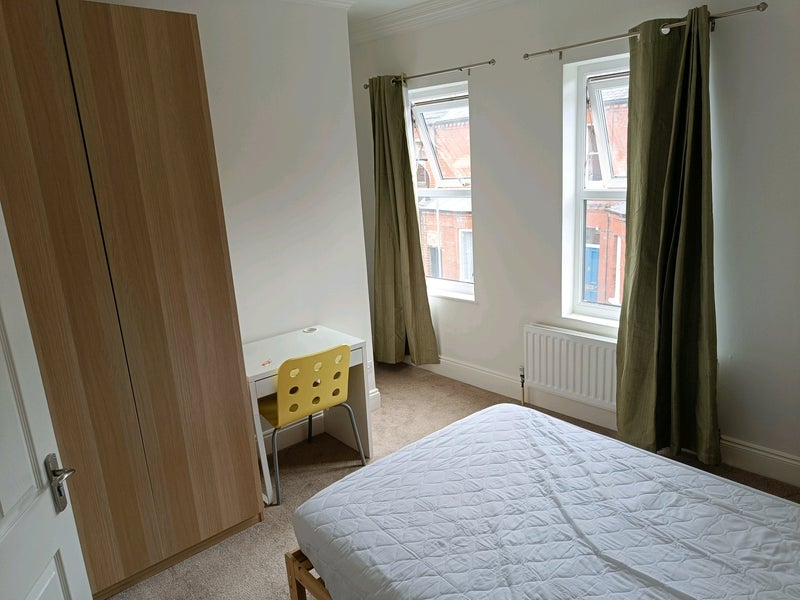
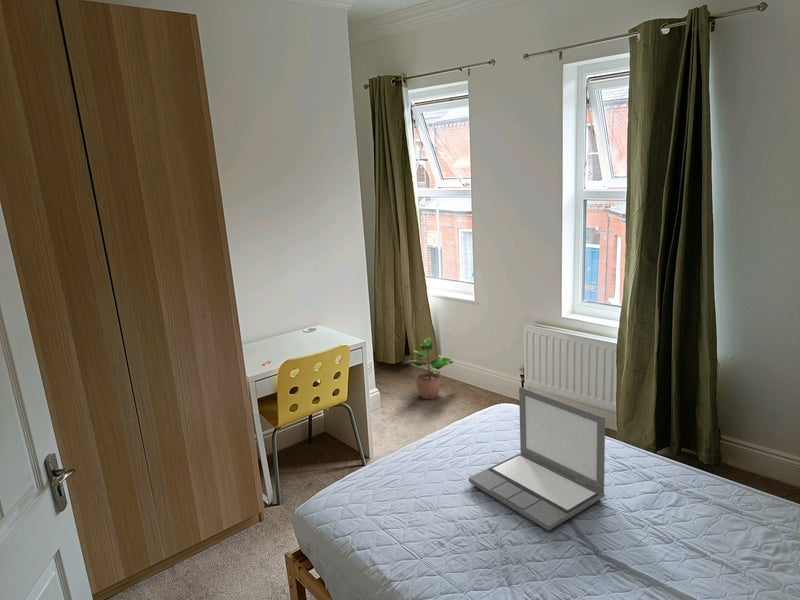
+ laptop [468,386,606,532]
+ potted plant [400,337,454,400]
